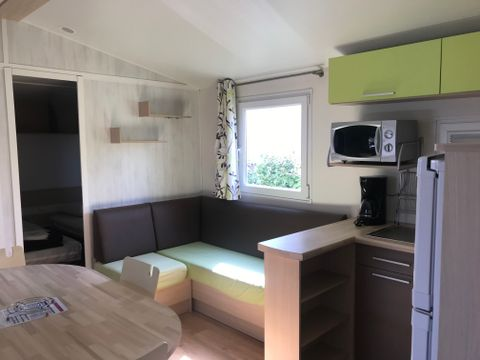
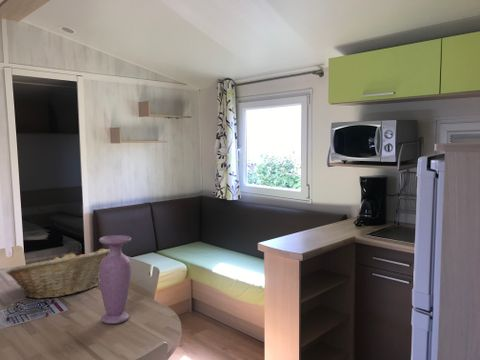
+ vase [98,234,132,325]
+ fruit basket [5,248,109,299]
